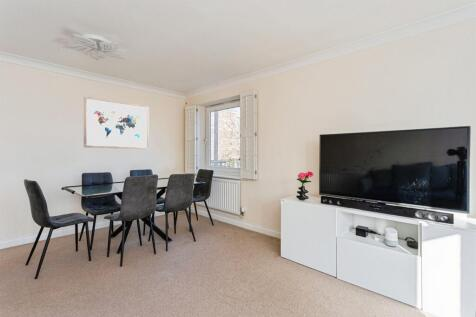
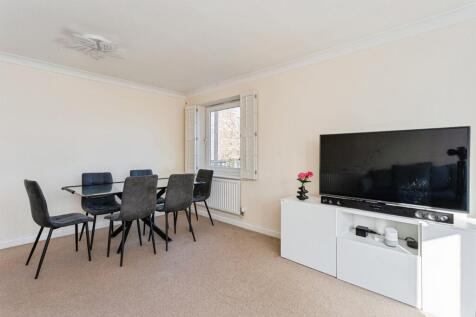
- wall art [83,95,150,150]
